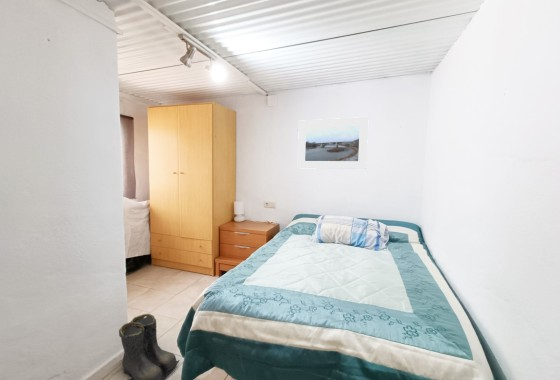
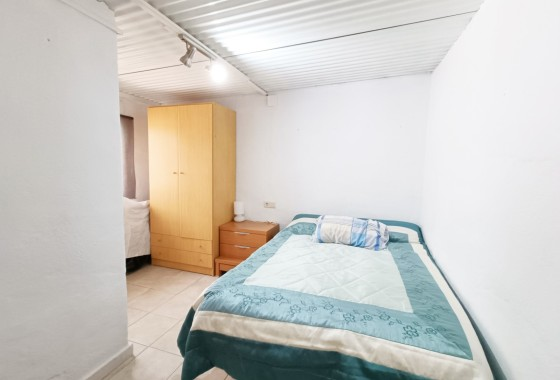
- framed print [297,116,370,170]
- boots [118,313,181,380]
